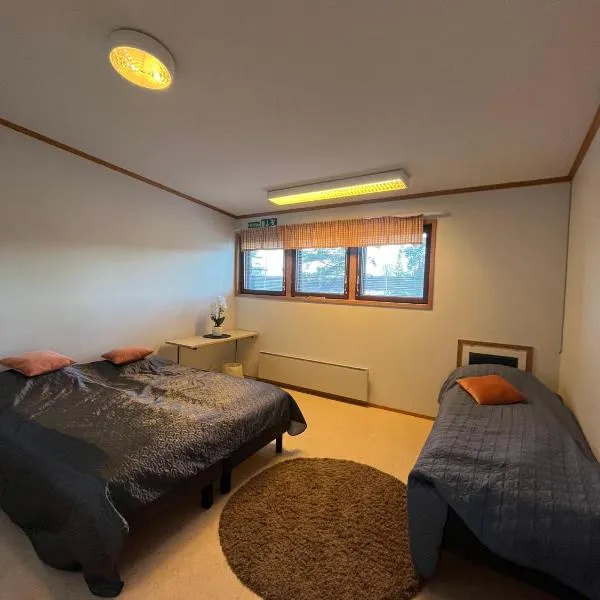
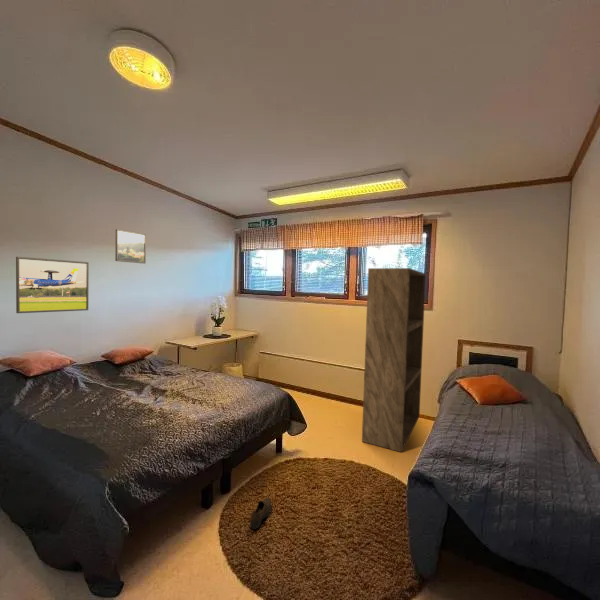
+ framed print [15,256,90,314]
+ bookshelf [361,267,427,453]
+ shoe [249,497,272,530]
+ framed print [114,228,147,265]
